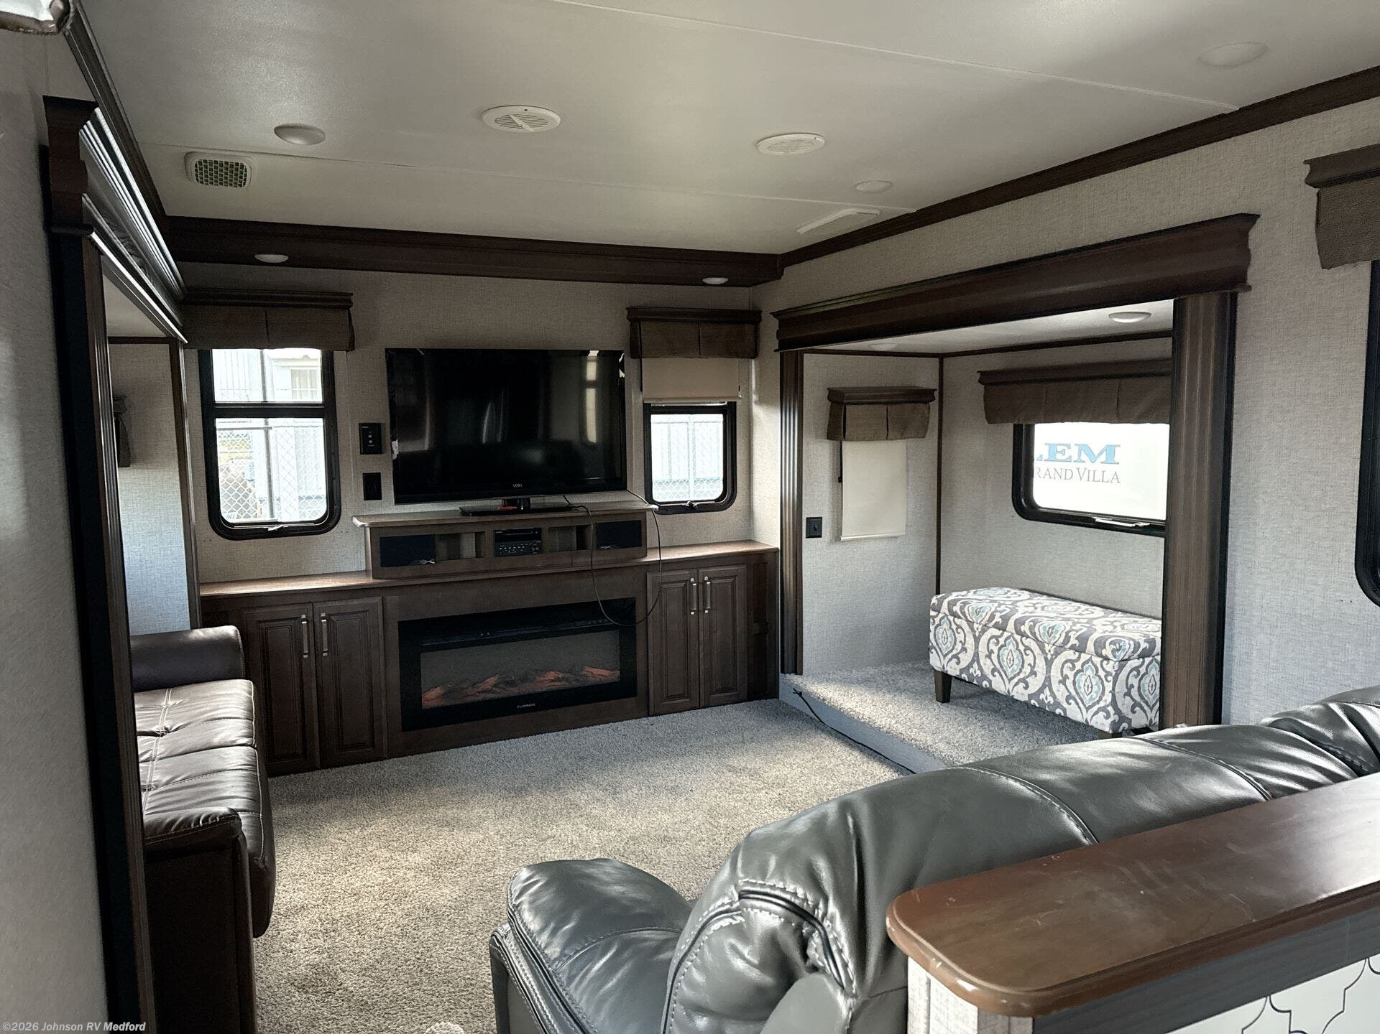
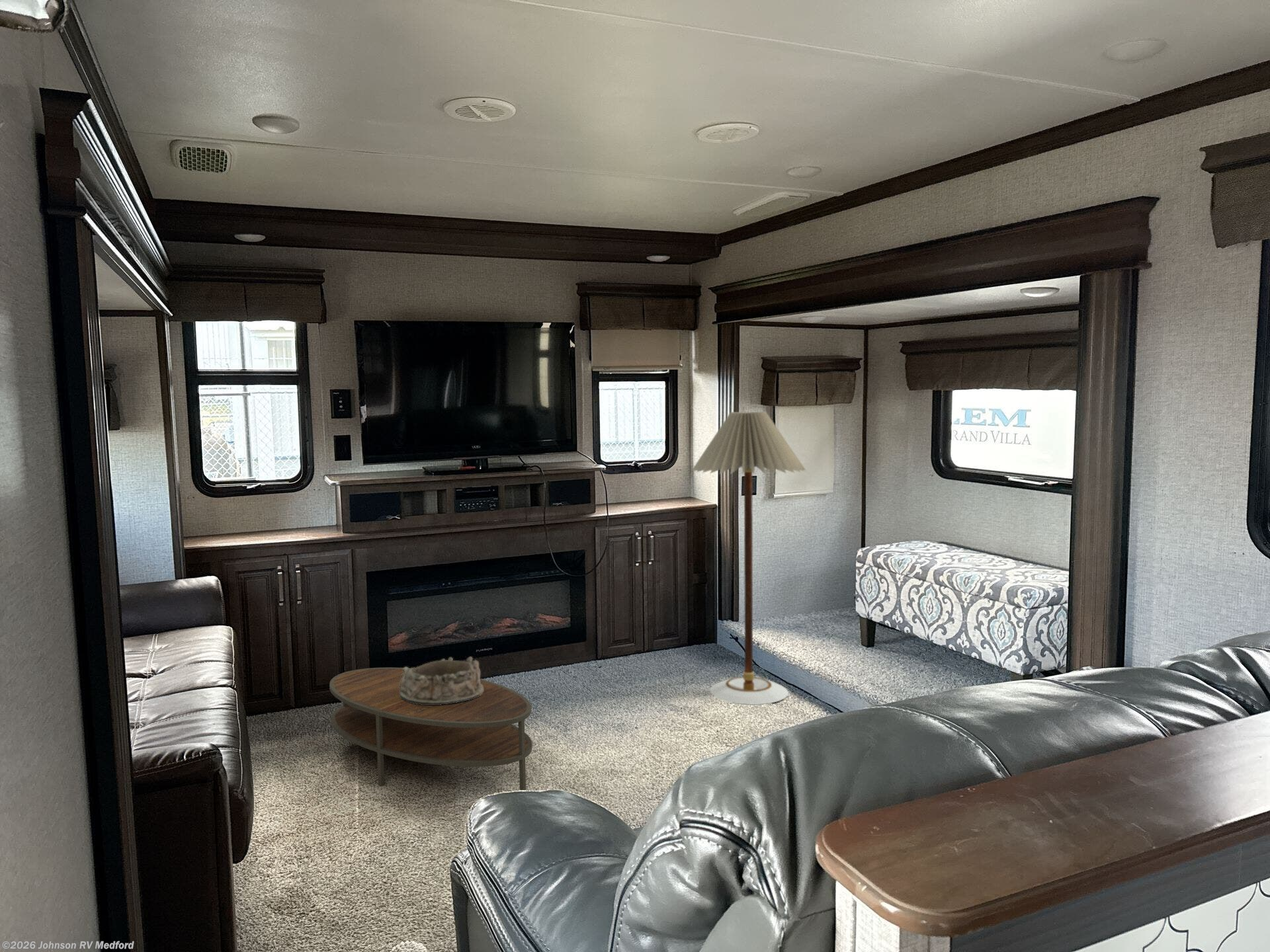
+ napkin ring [400,656,484,705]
+ coffee table [329,667,533,791]
+ floor lamp [691,411,807,705]
